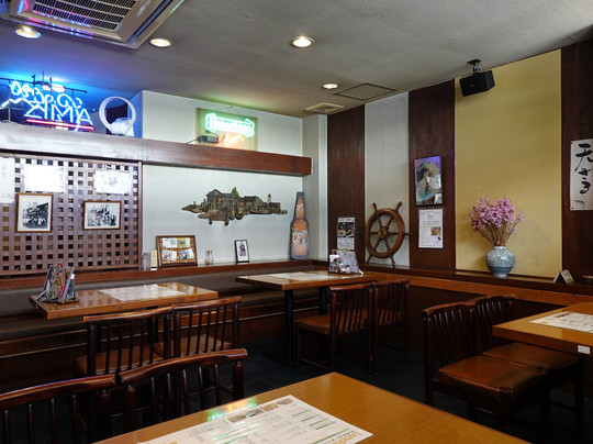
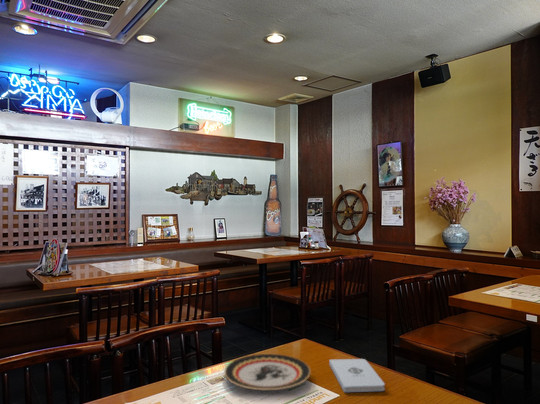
+ plate [223,353,312,391]
+ notepad [328,358,386,393]
